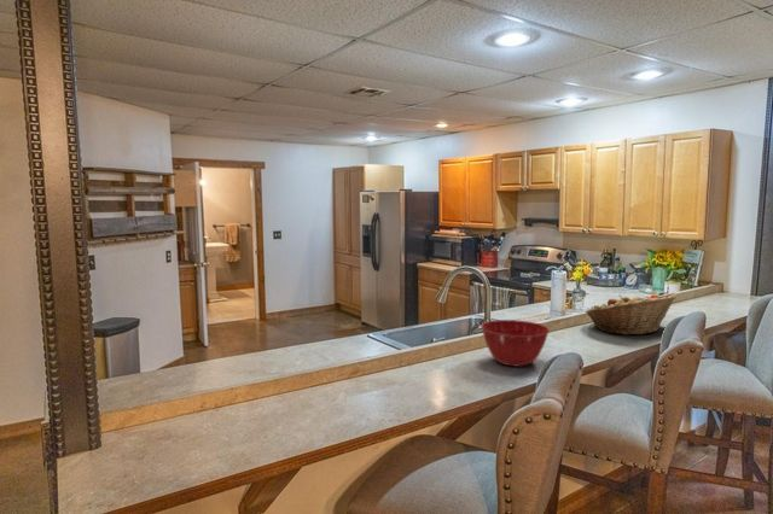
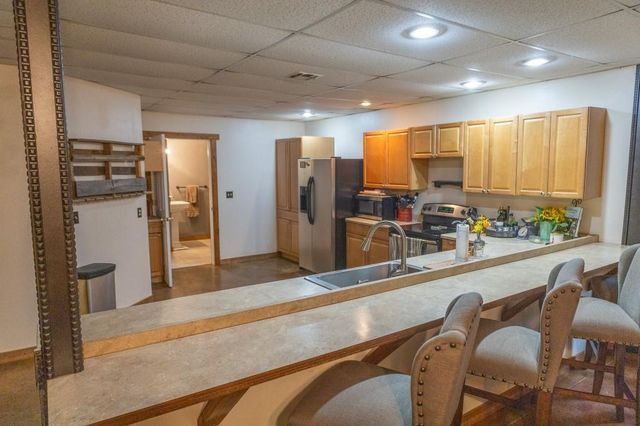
- fruit basket [585,292,678,335]
- mixing bowl [480,319,551,368]
